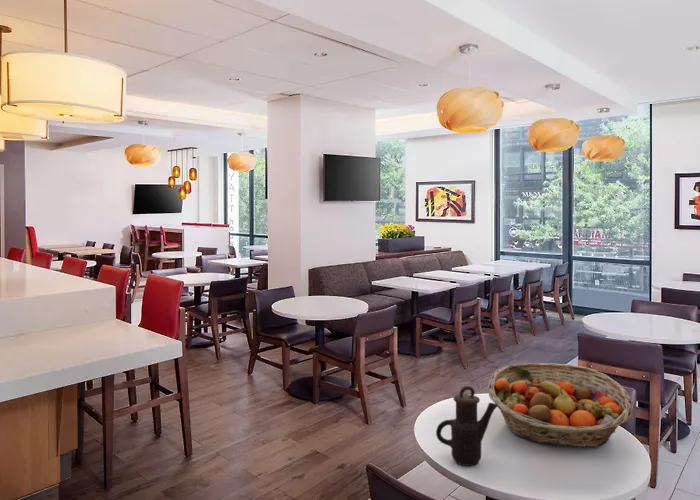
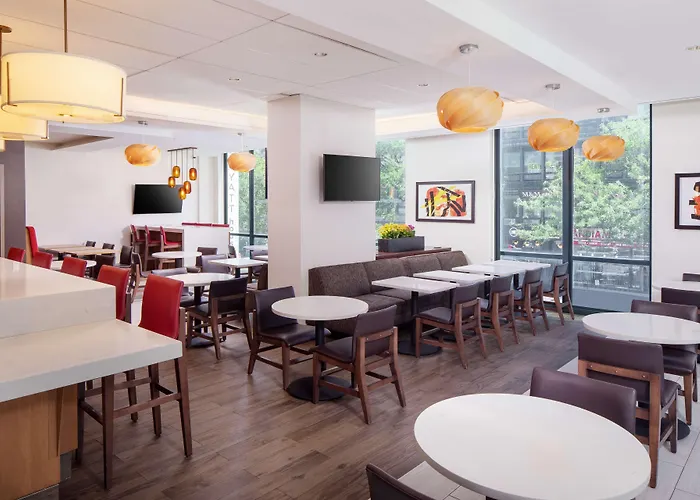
- teapot [435,385,499,467]
- fruit basket [487,362,634,448]
